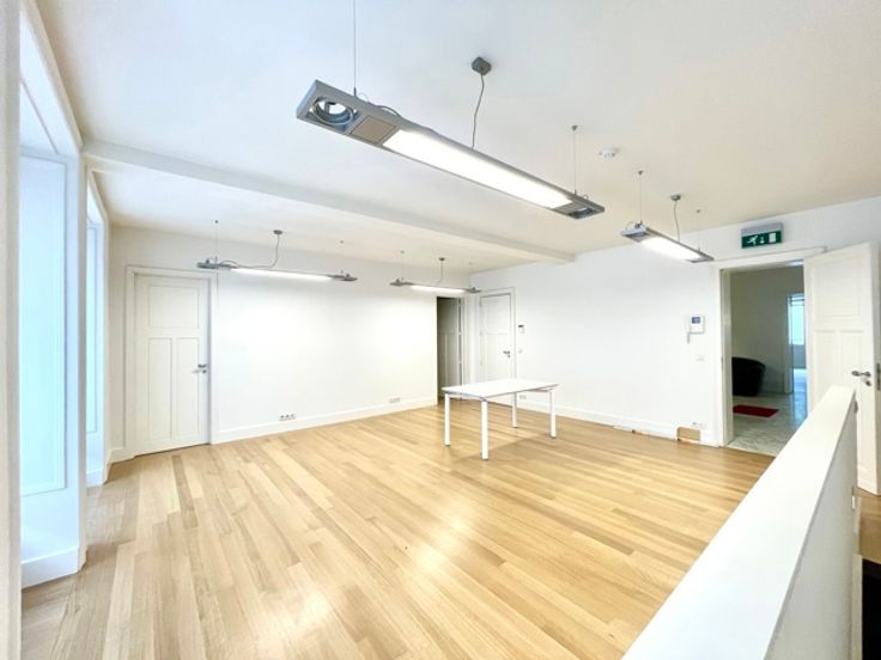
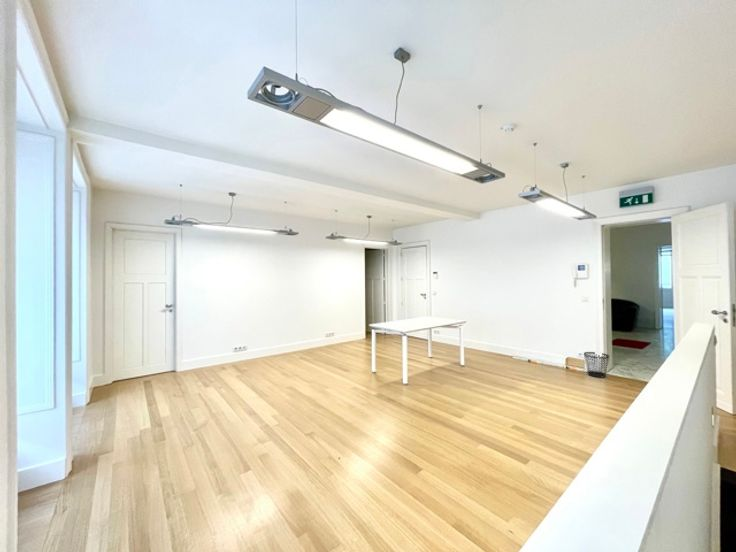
+ wastebasket [583,351,610,378]
